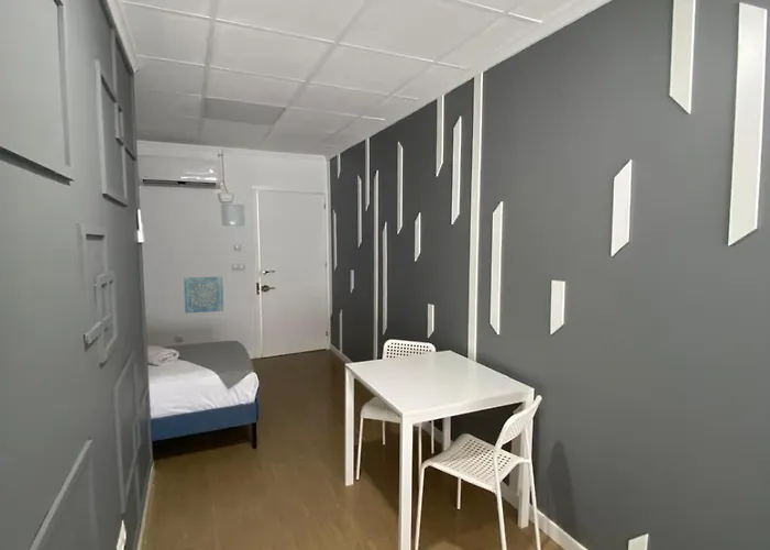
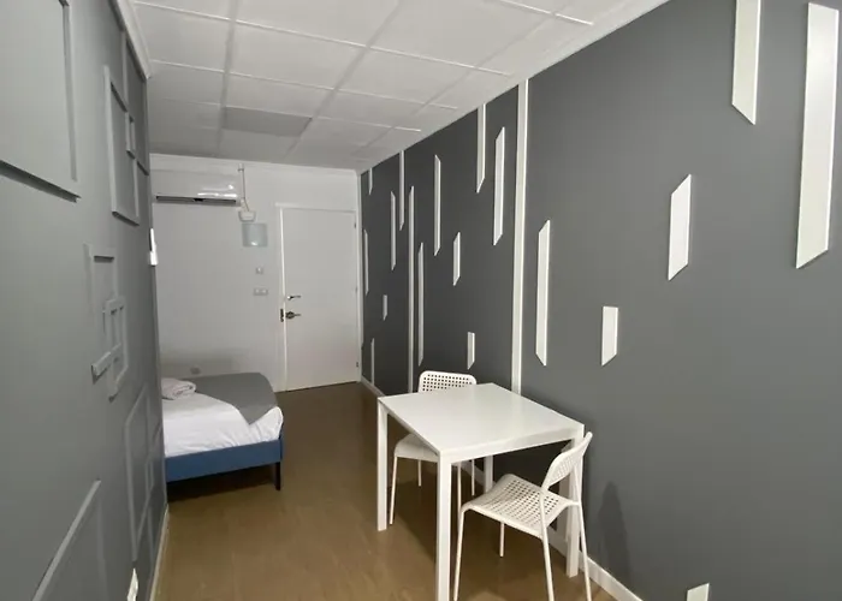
- wall art [183,275,224,315]
